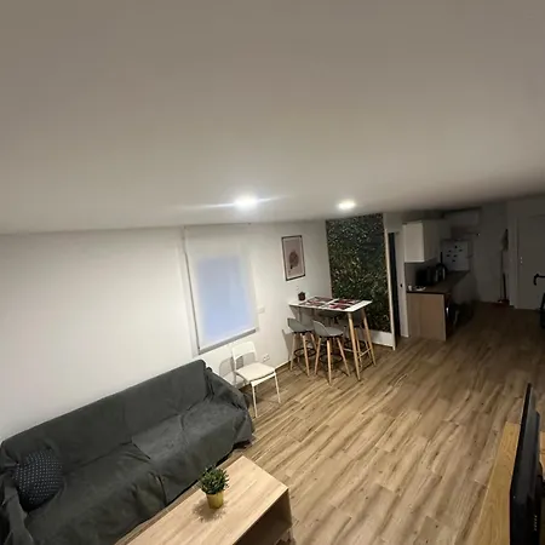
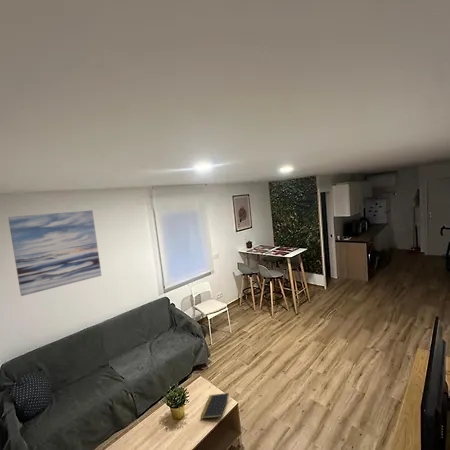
+ notepad [199,392,230,420]
+ wall art [7,209,102,297]
